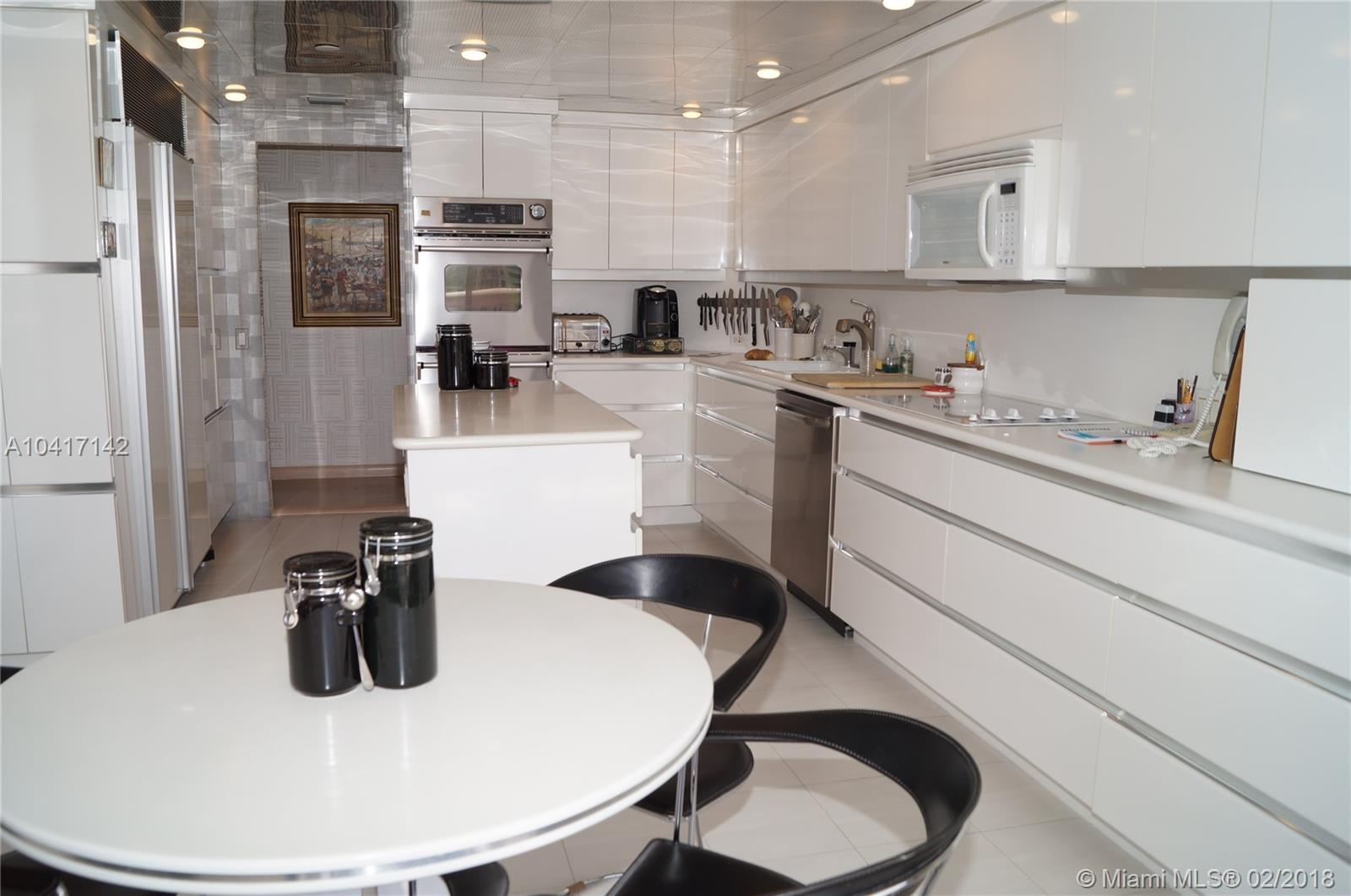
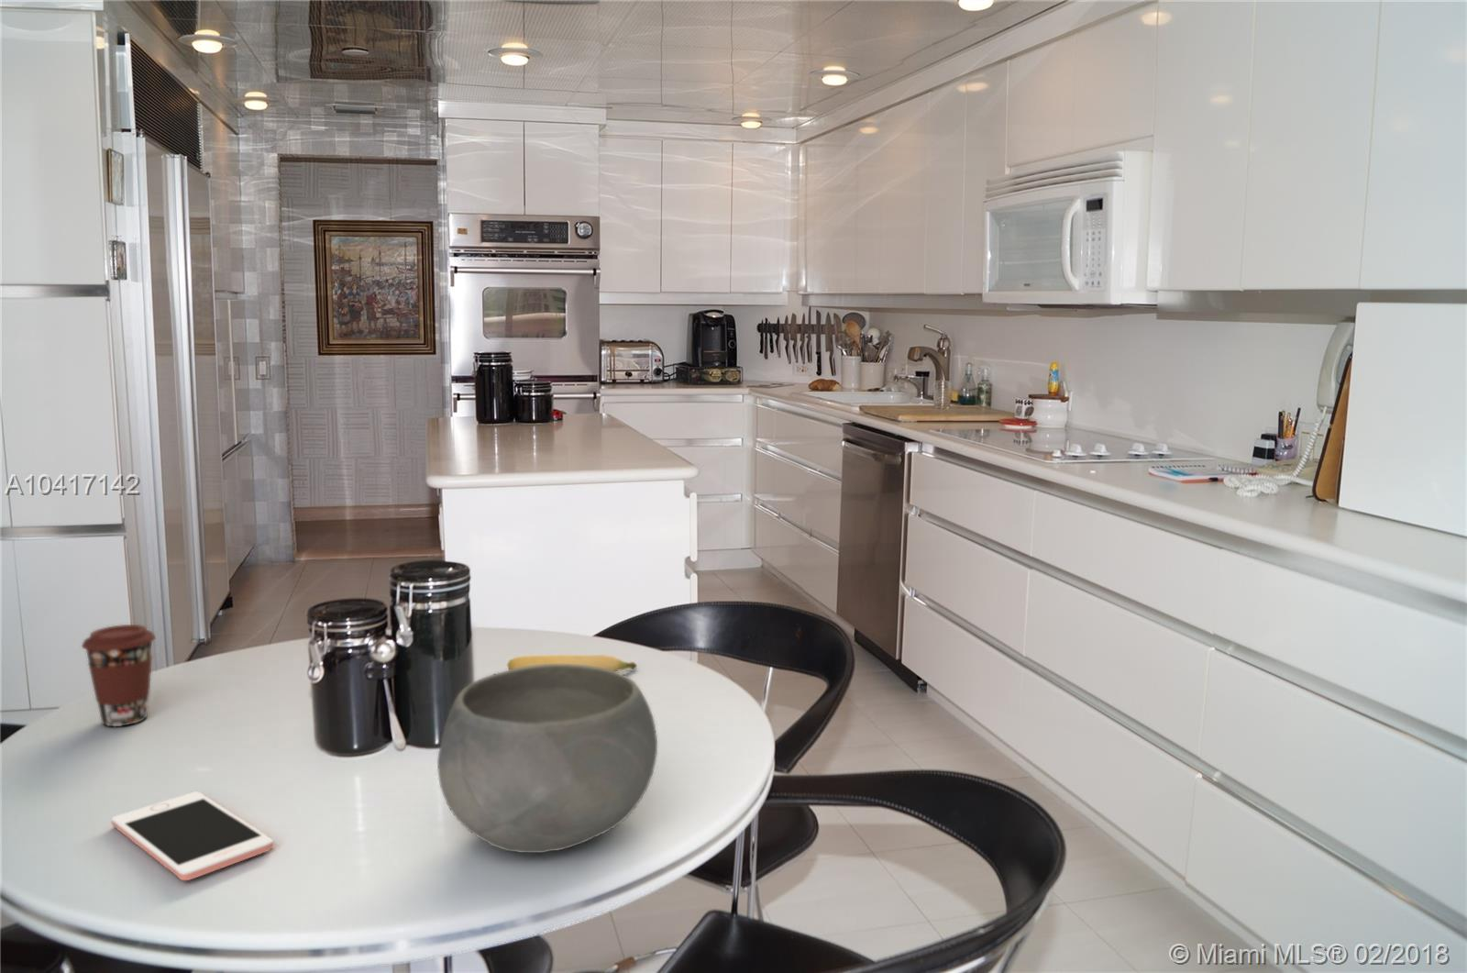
+ coffee cup [80,623,156,728]
+ bowl [437,664,658,854]
+ banana [506,654,638,672]
+ cell phone [110,791,274,882]
